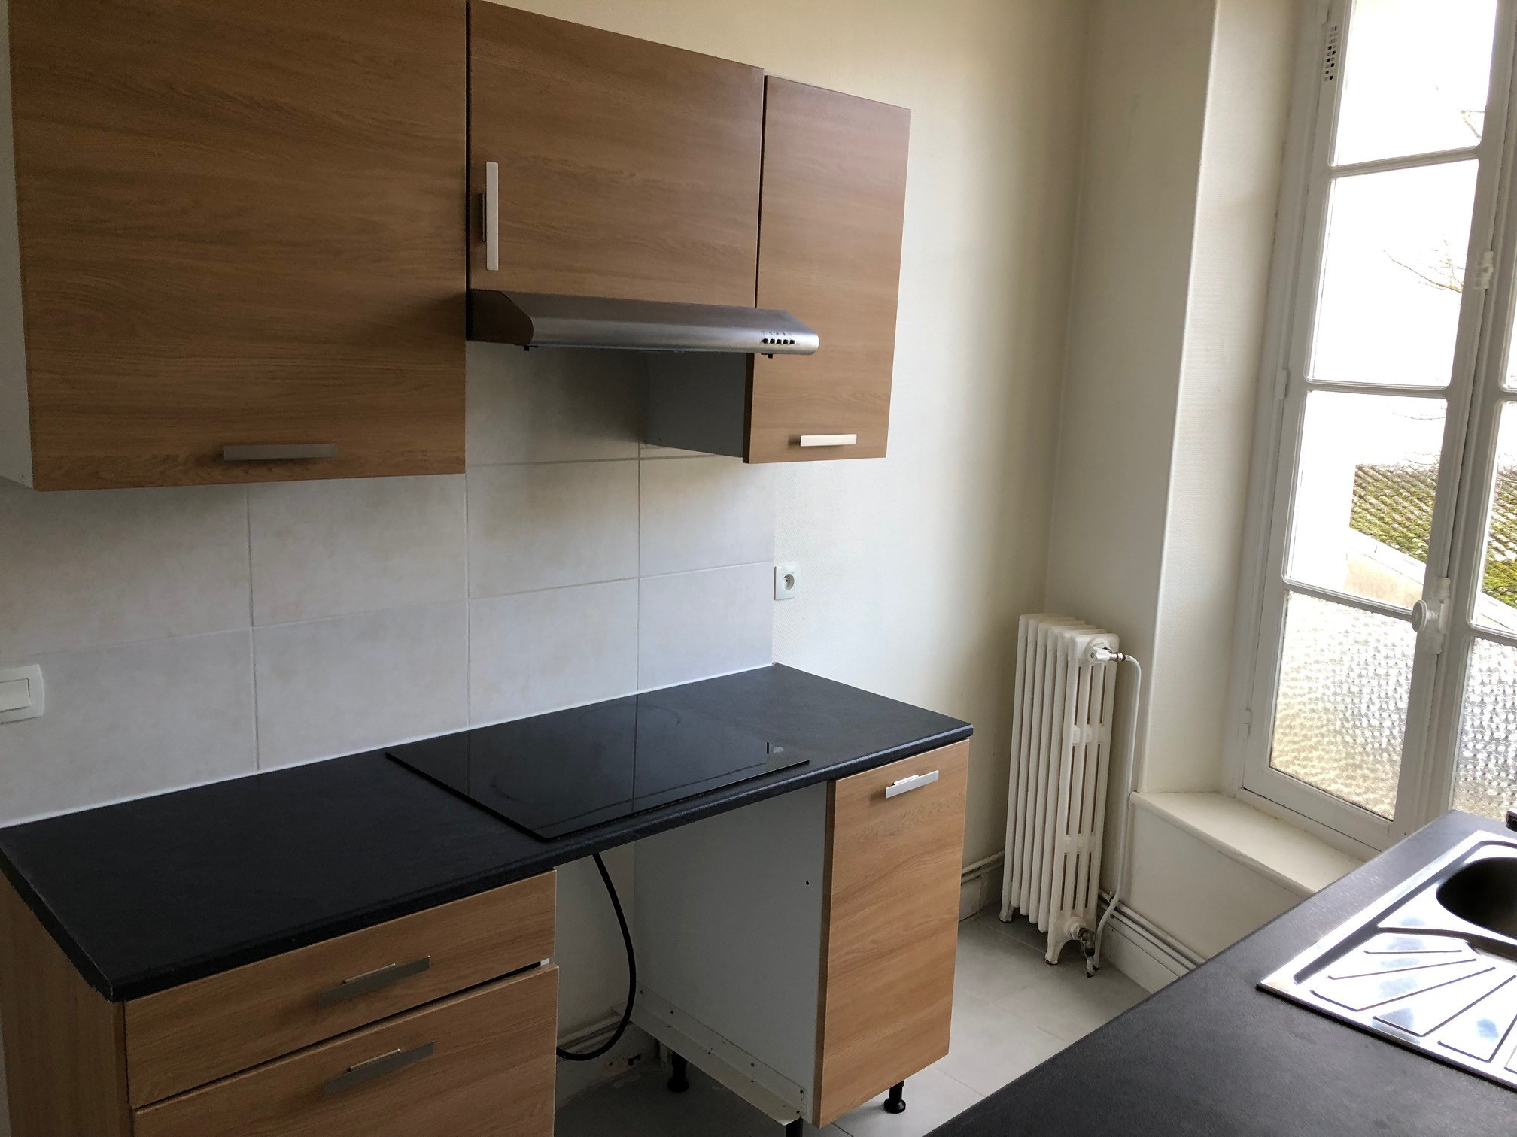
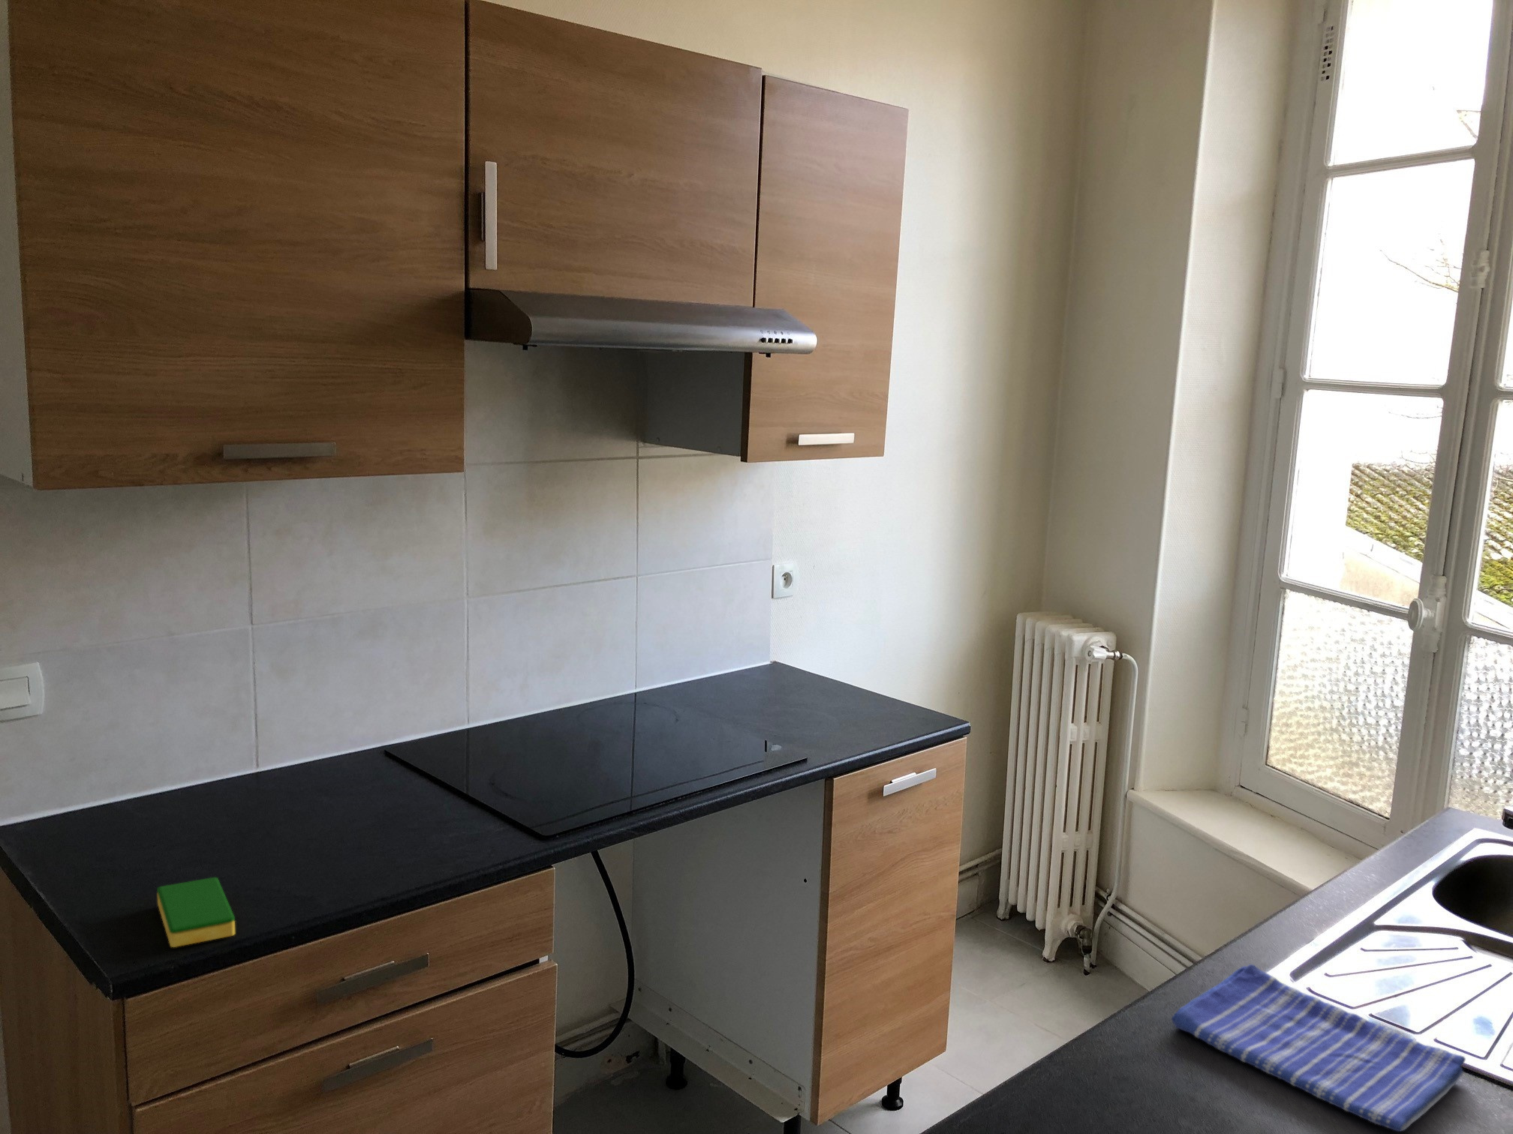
+ dish towel [1171,964,1467,1133]
+ dish sponge [156,877,236,948]
